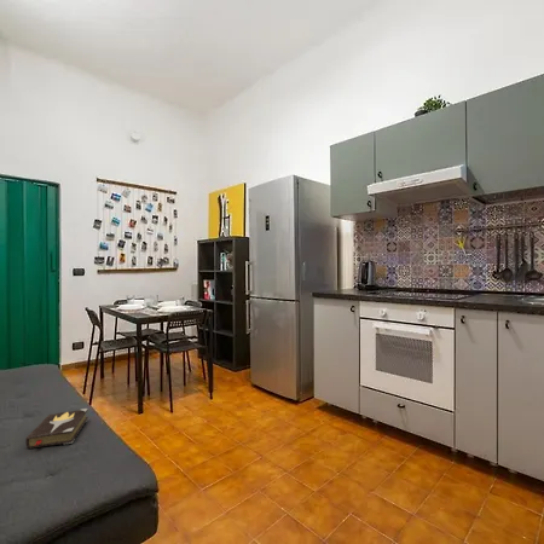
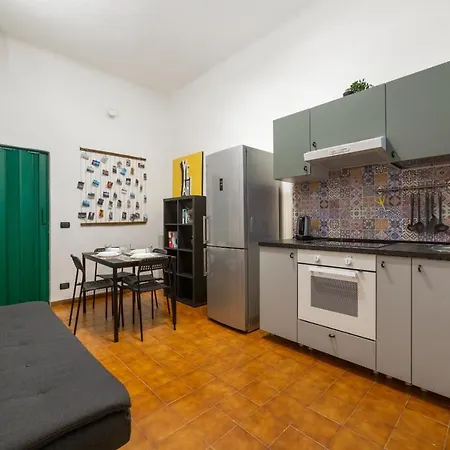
- hardback book [24,407,89,450]
